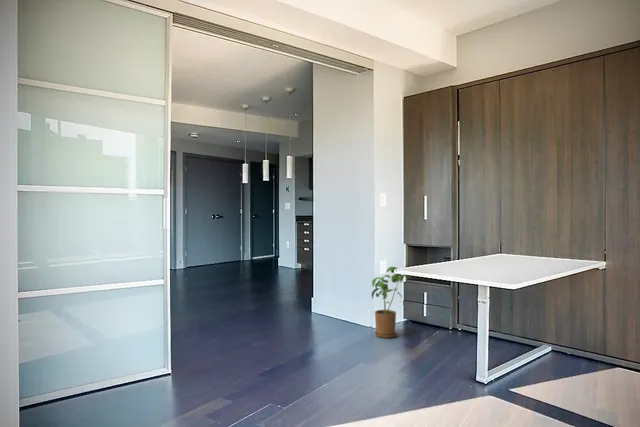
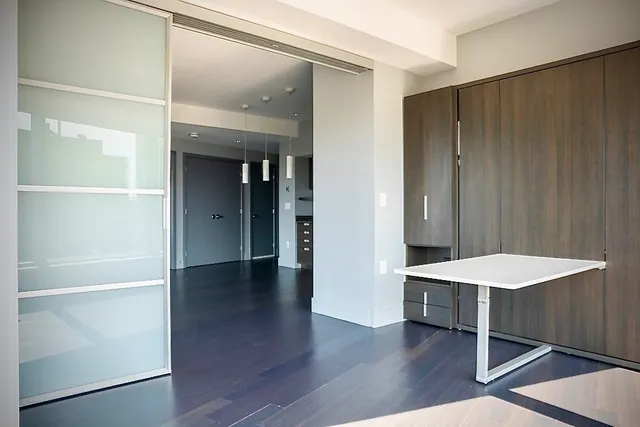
- house plant [371,266,411,339]
